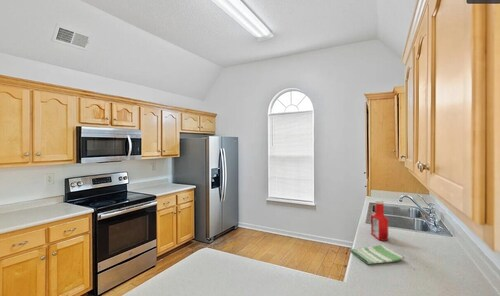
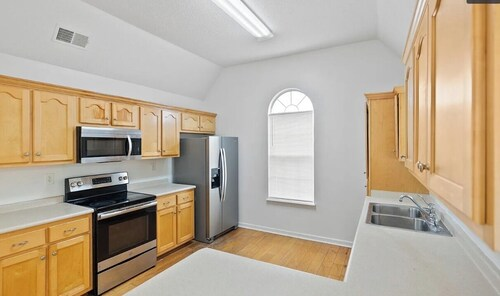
- dish towel [349,244,406,265]
- soap bottle [370,199,389,242]
